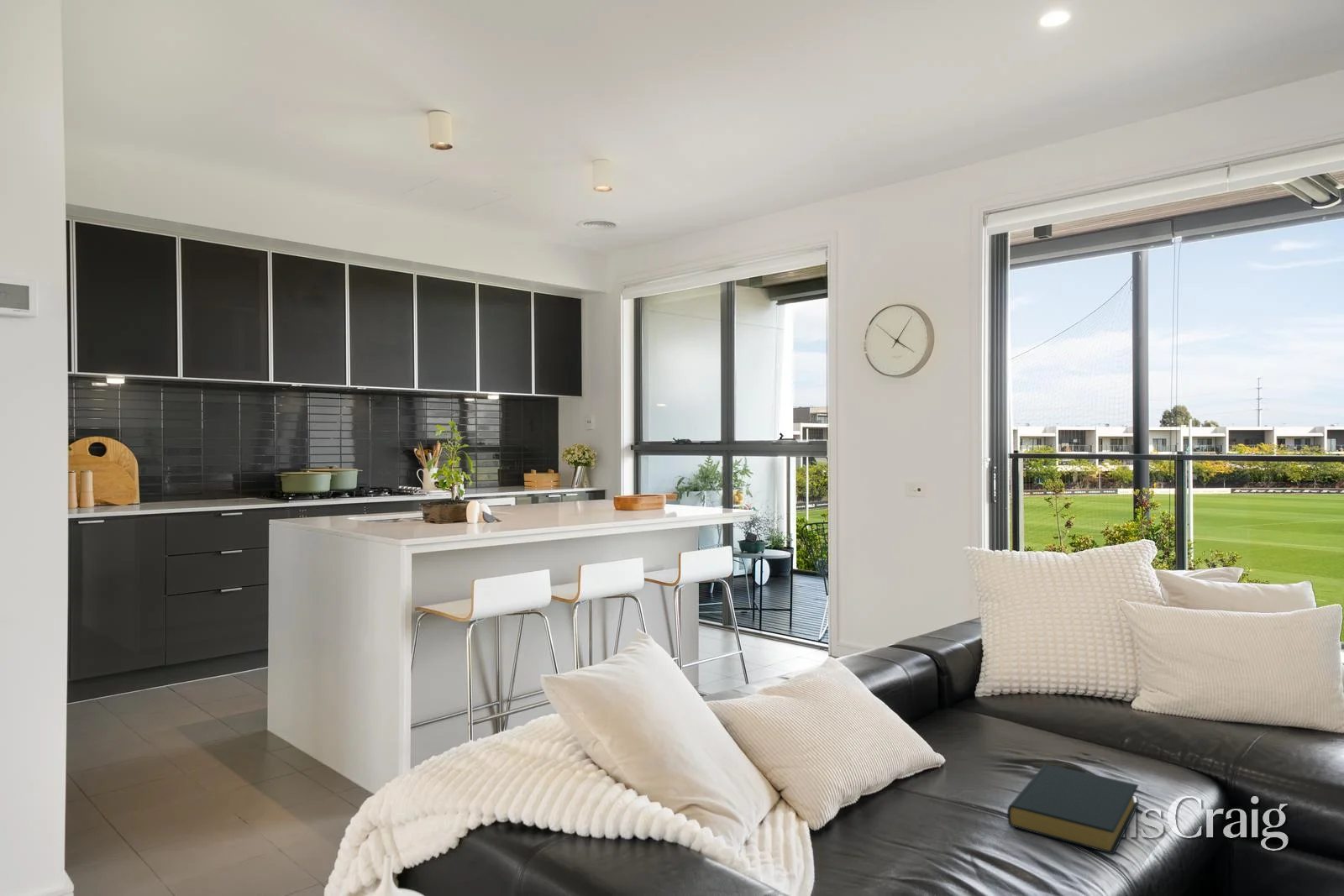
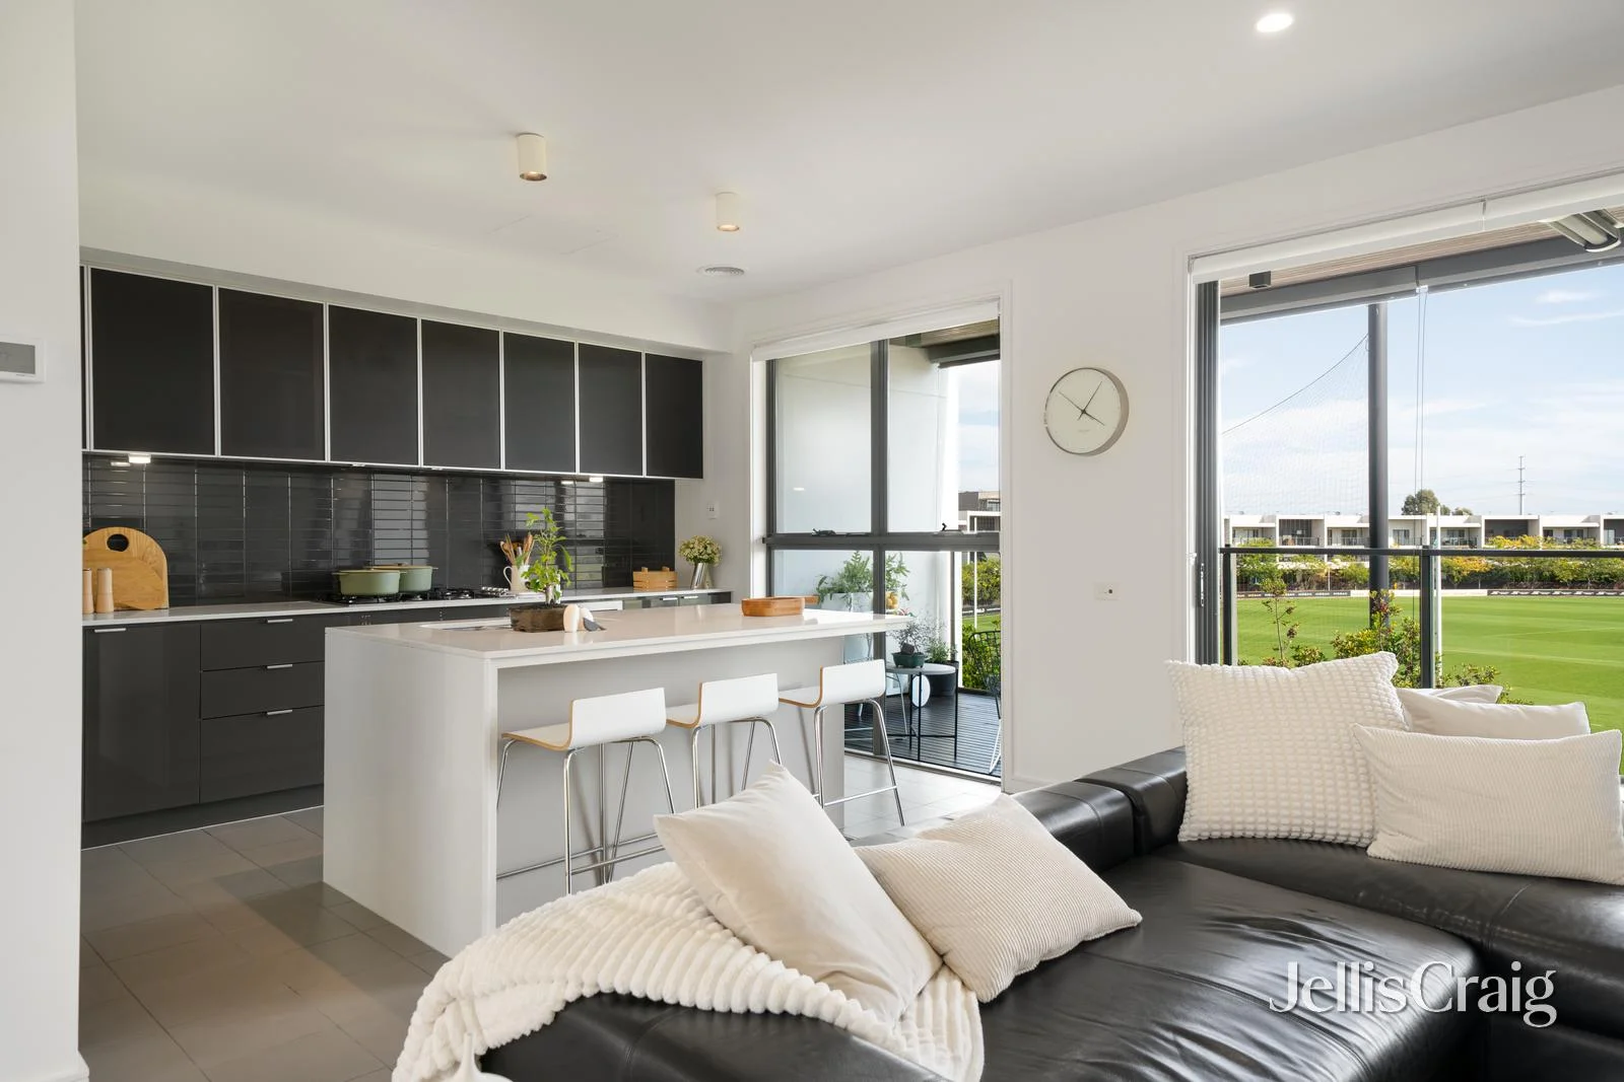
- hardback book [1006,763,1140,855]
